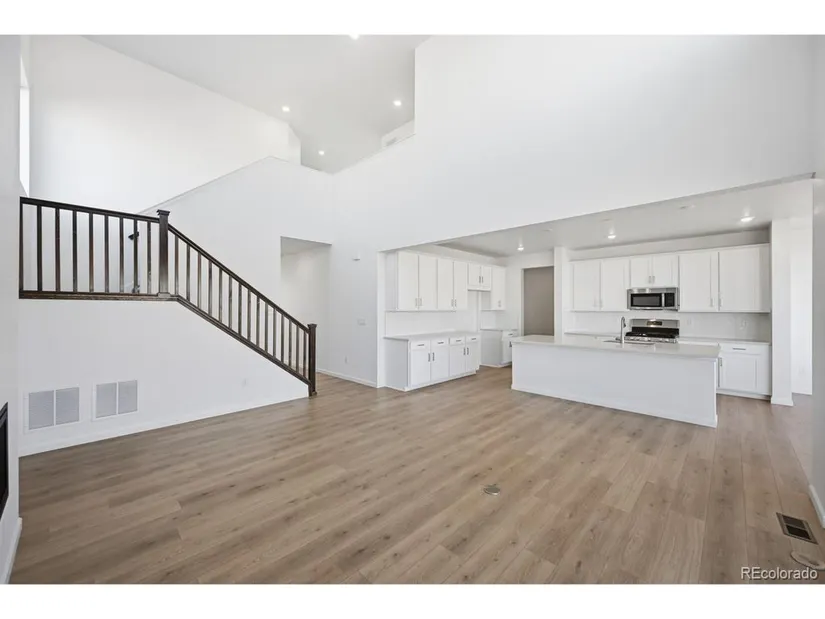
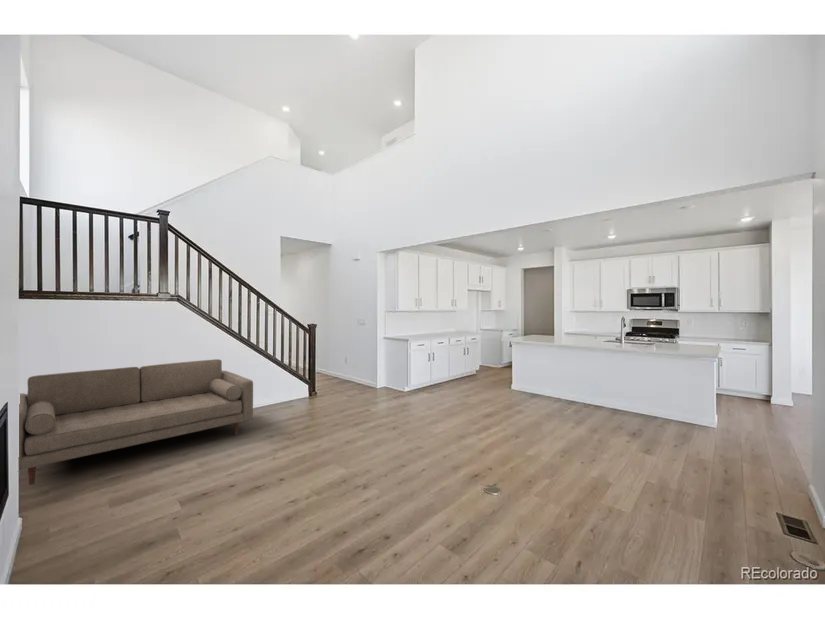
+ sofa [18,358,254,486]
